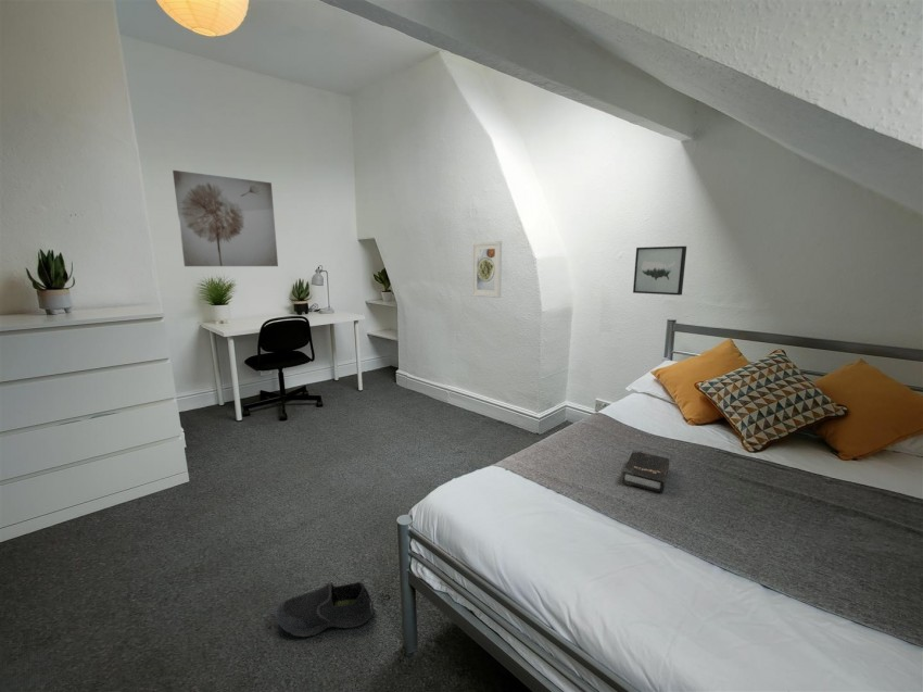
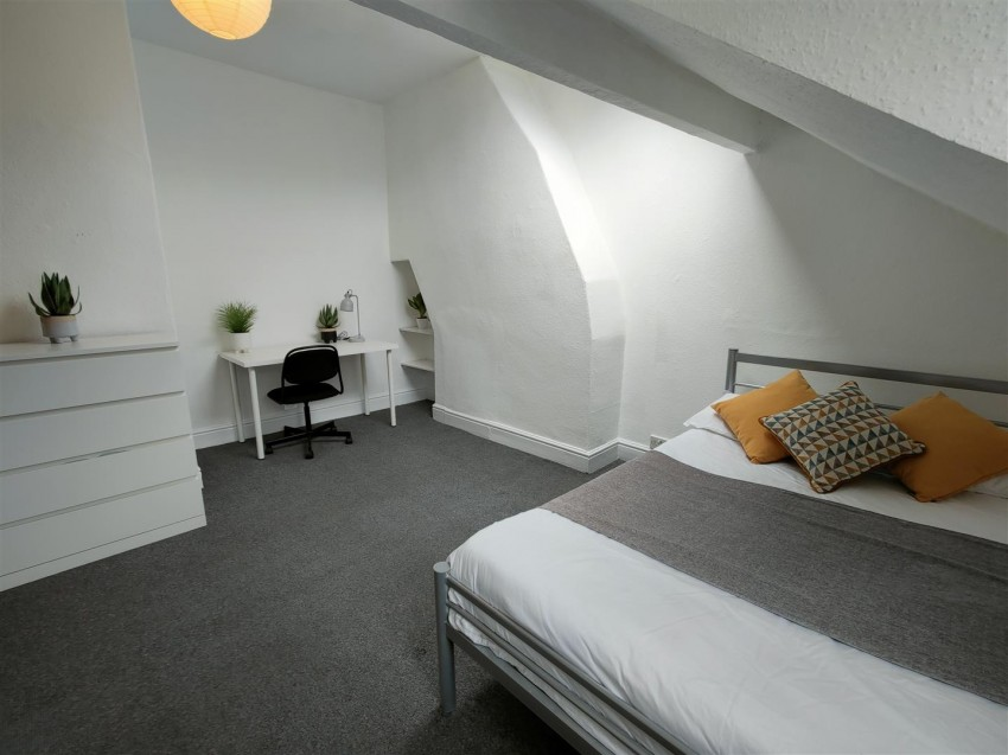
- hardback book [621,450,671,494]
- wall art [632,246,687,297]
- wall art [172,169,279,267]
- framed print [471,240,503,299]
- shoe [275,581,375,638]
